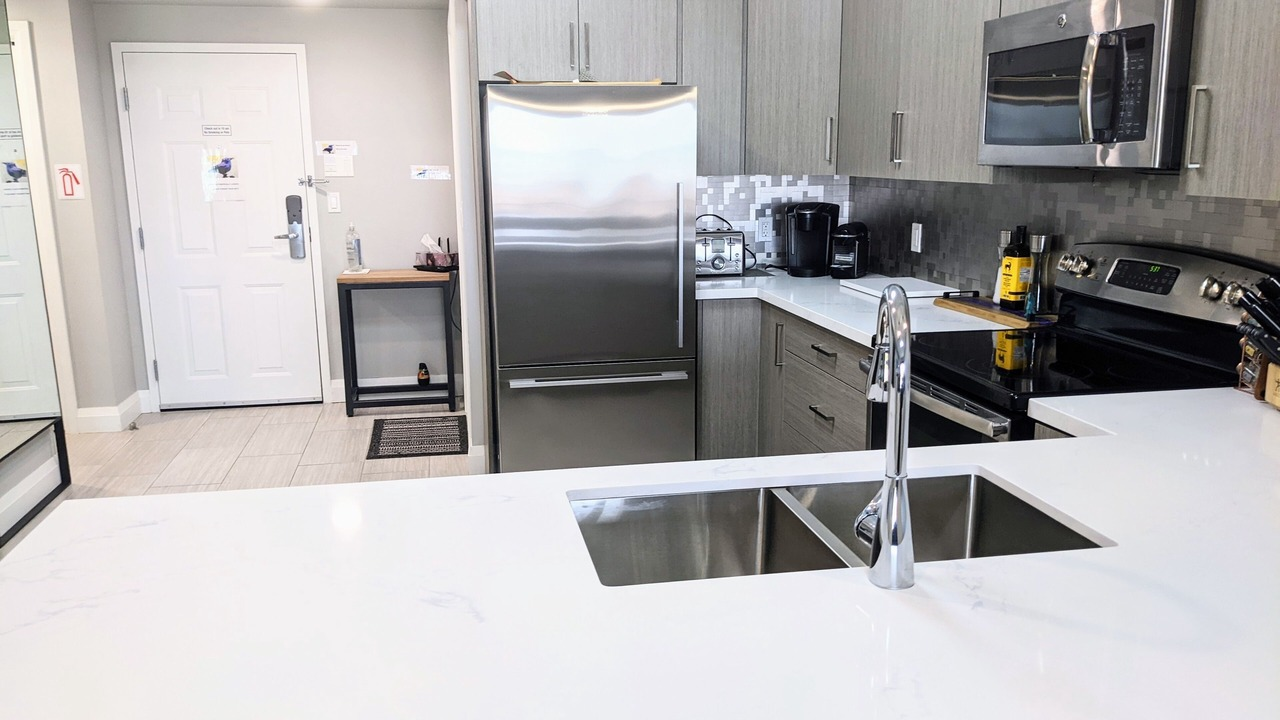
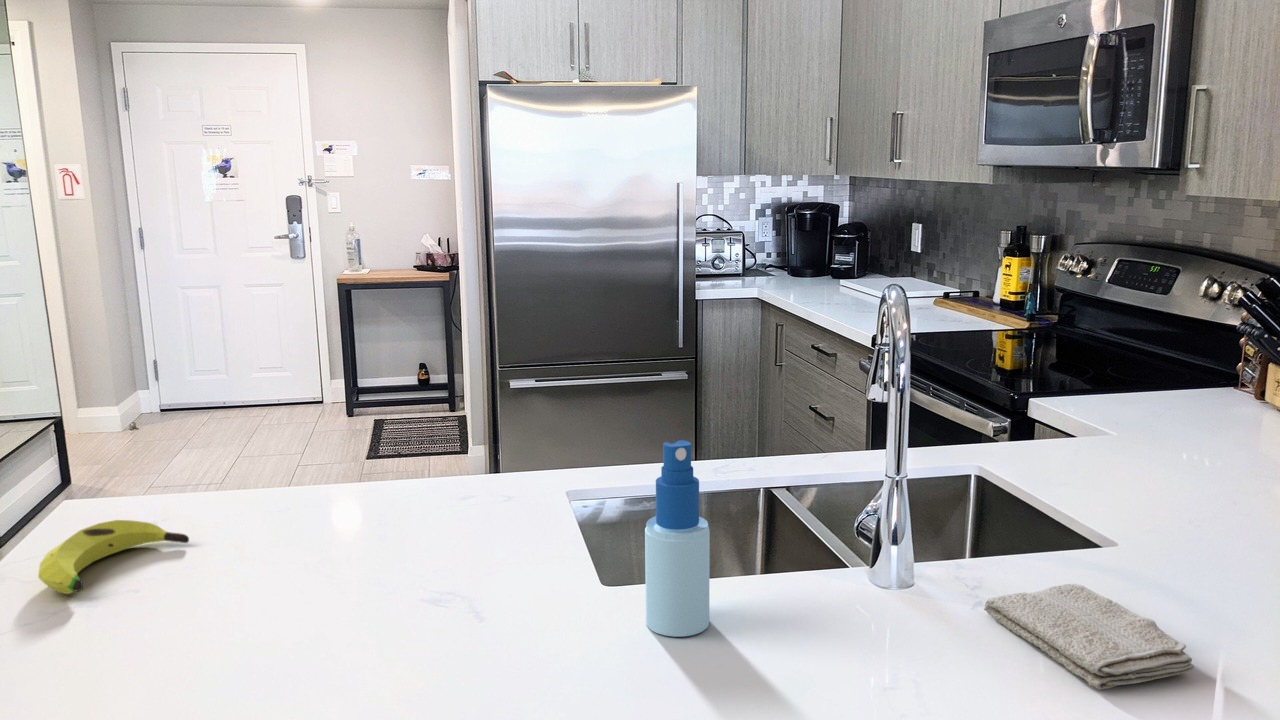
+ spray bottle [644,439,711,638]
+ washcloth [983,583,1195,691]
+ banana [37,519,190,595]
